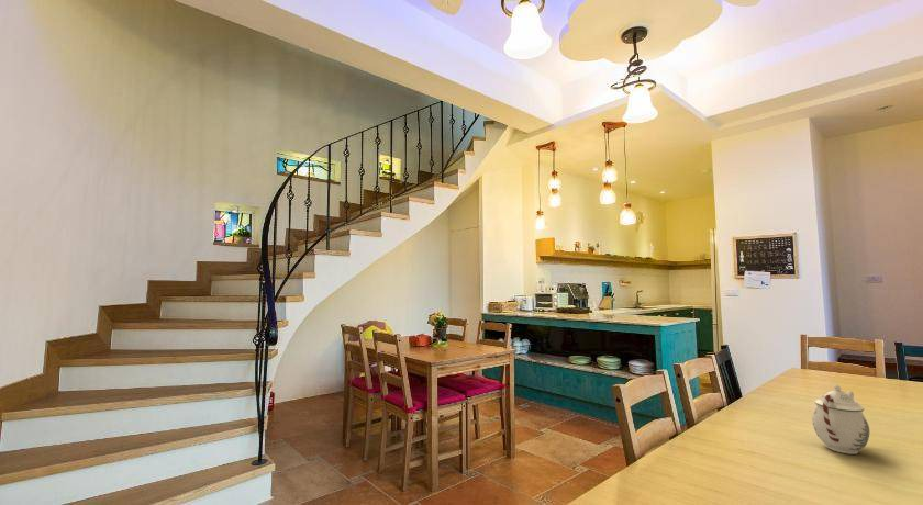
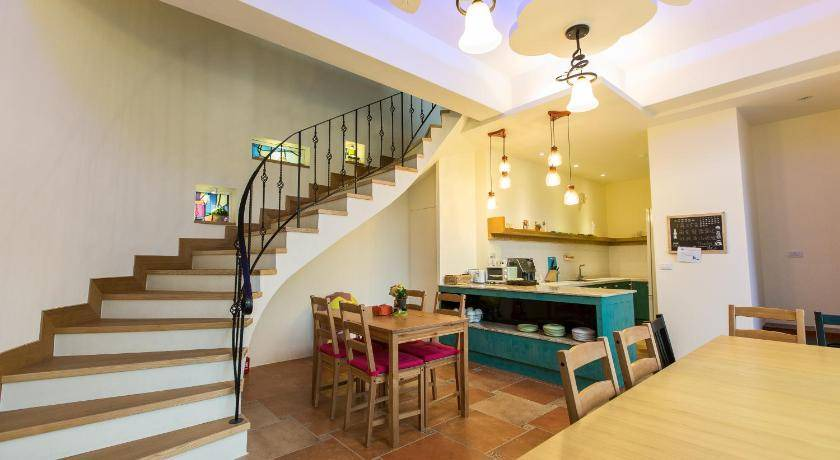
- teapot [811,383,871,456]
